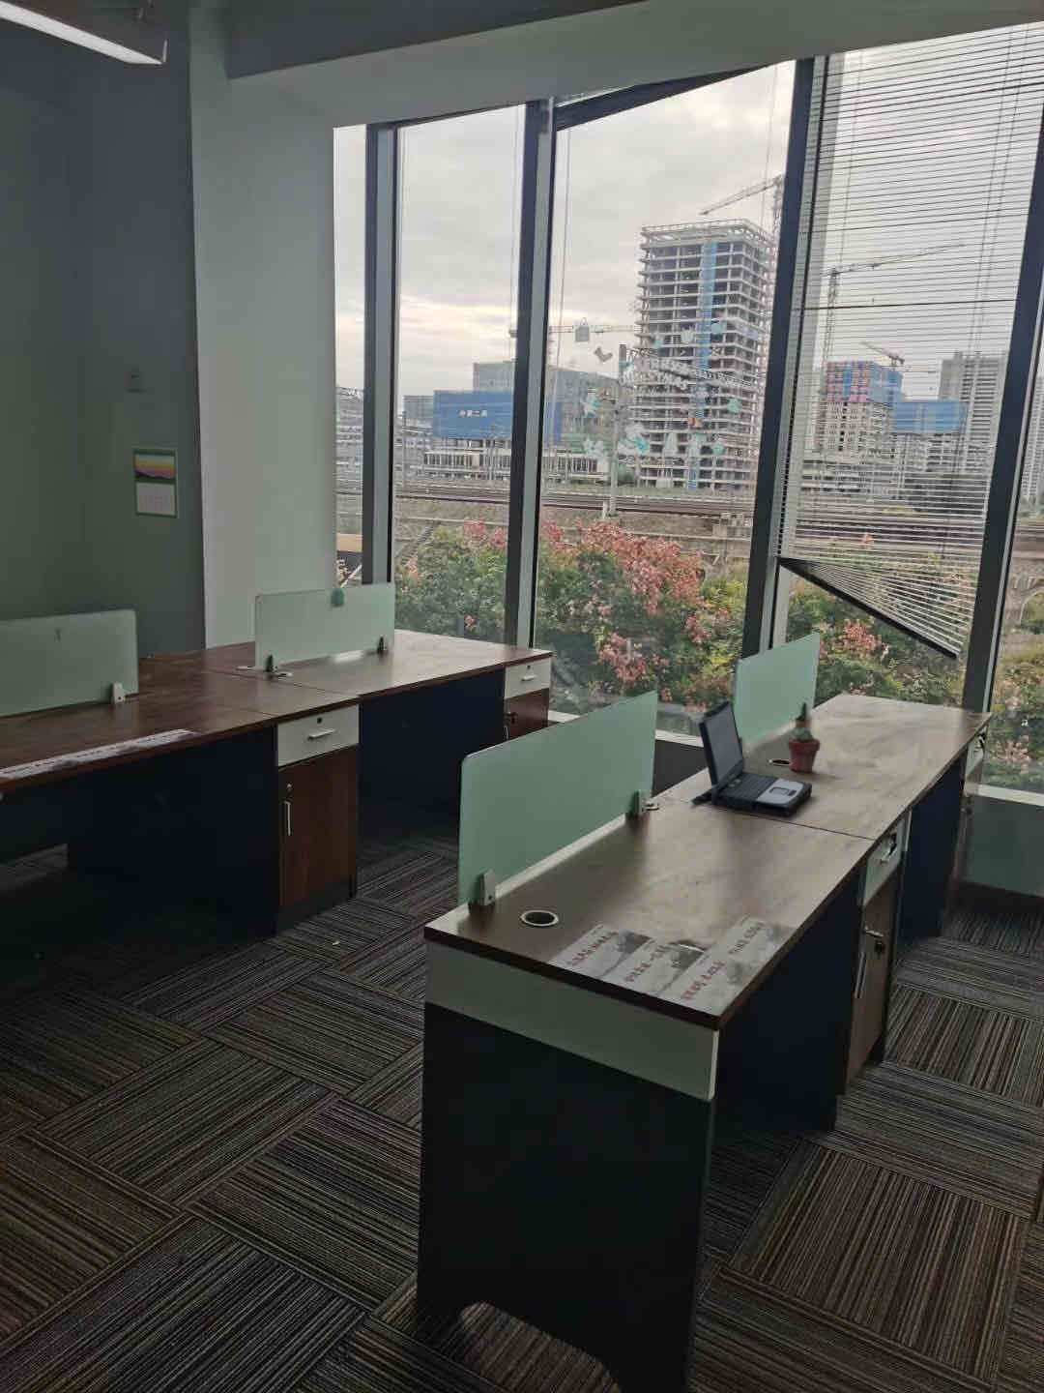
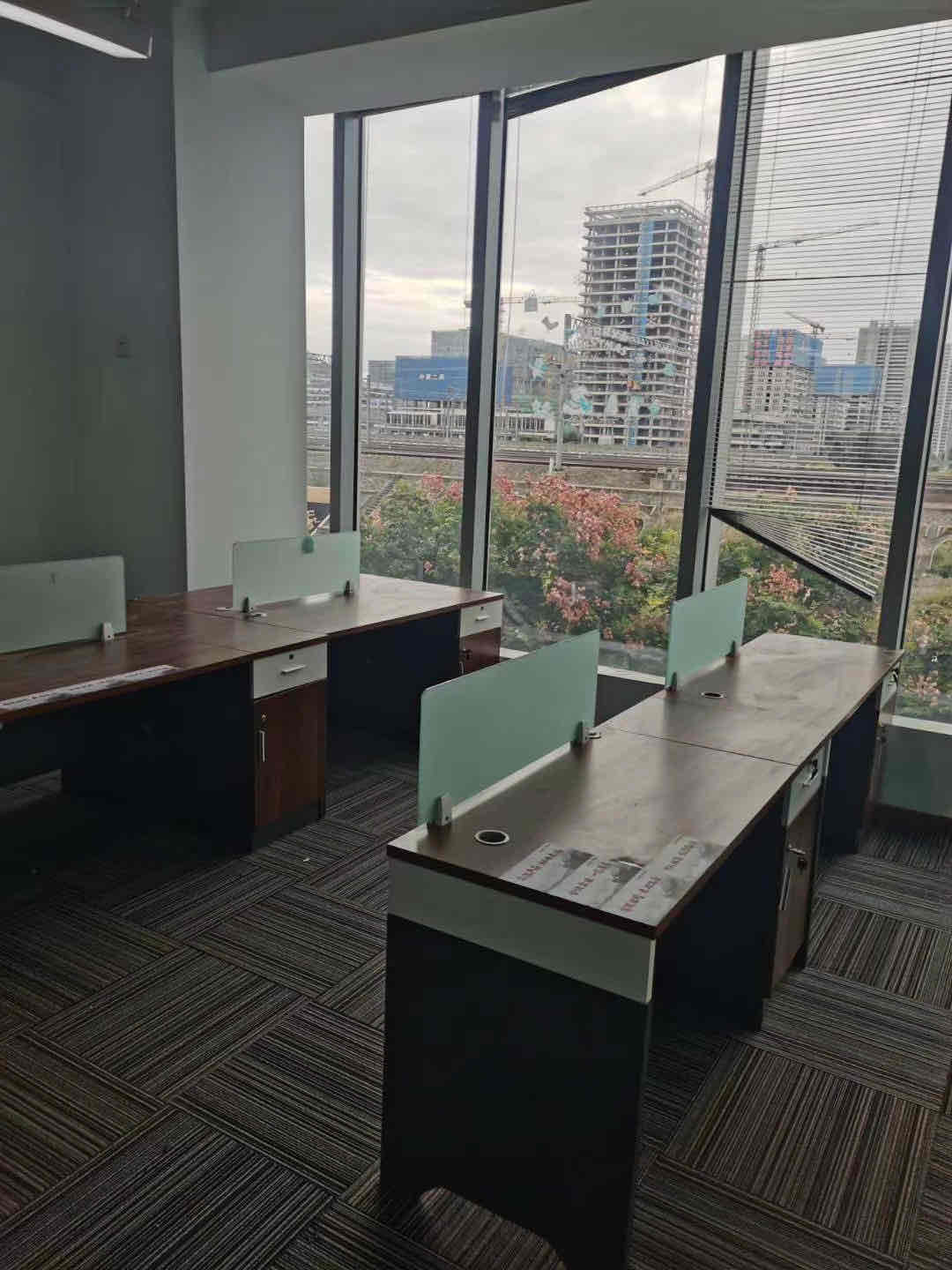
- potted succulent [786,727,821,773]
- calendar [133,445,180,520]
- laptop [689,699,813,818]
